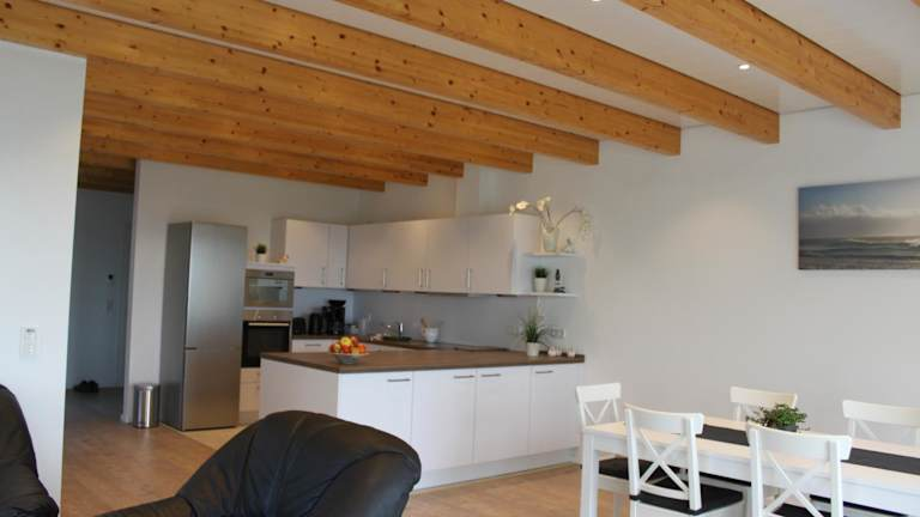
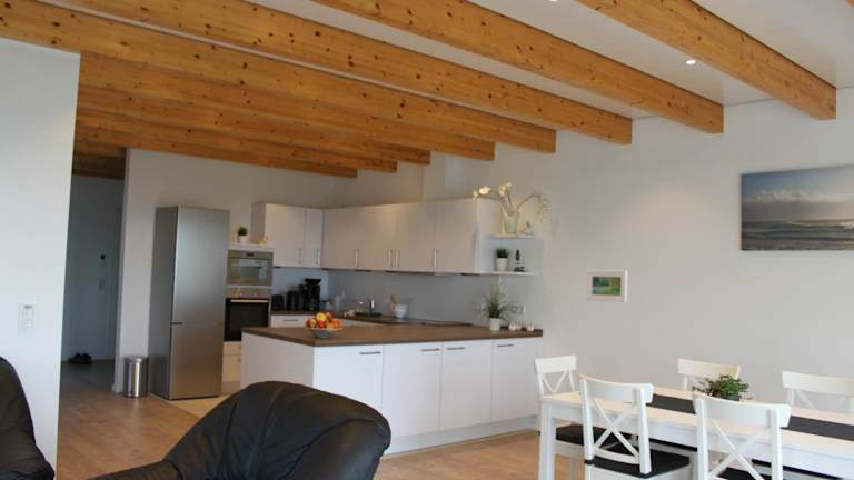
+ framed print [586,269,628,303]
